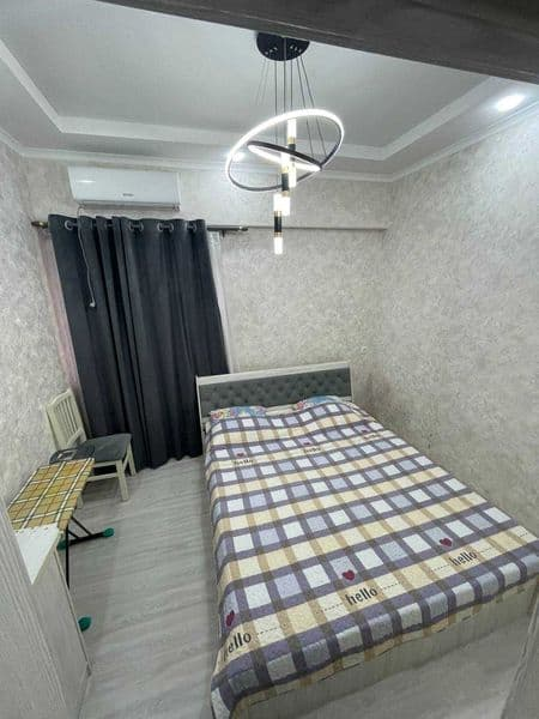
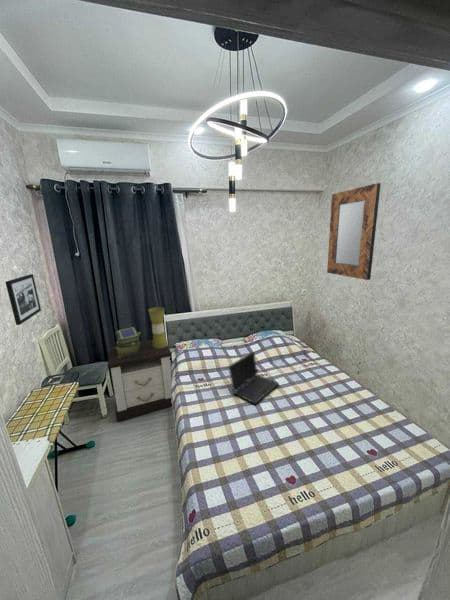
+ stack of books [115,326,142,358]
+ table lamp [147,306,169,349]
+ nightstand [107,339,173,422]
+ laptop computer [227,350,280,405]
+ home mirror [326,182,382,281]
+ picture frame [4,273,42,326]
